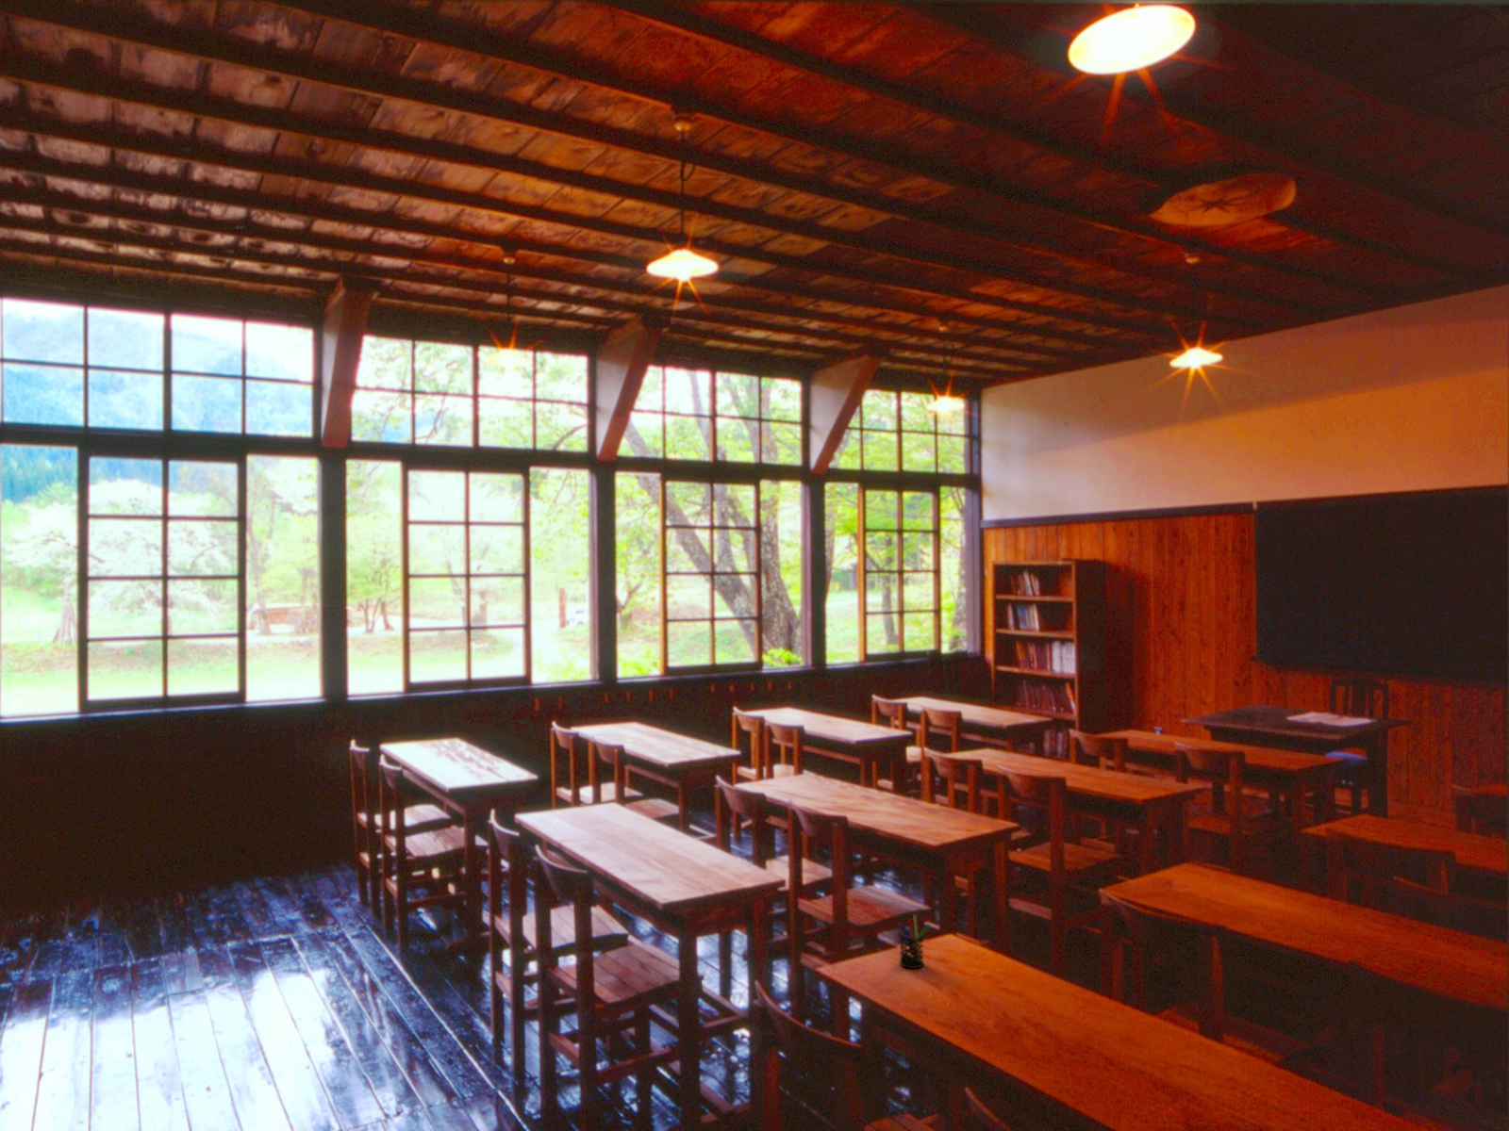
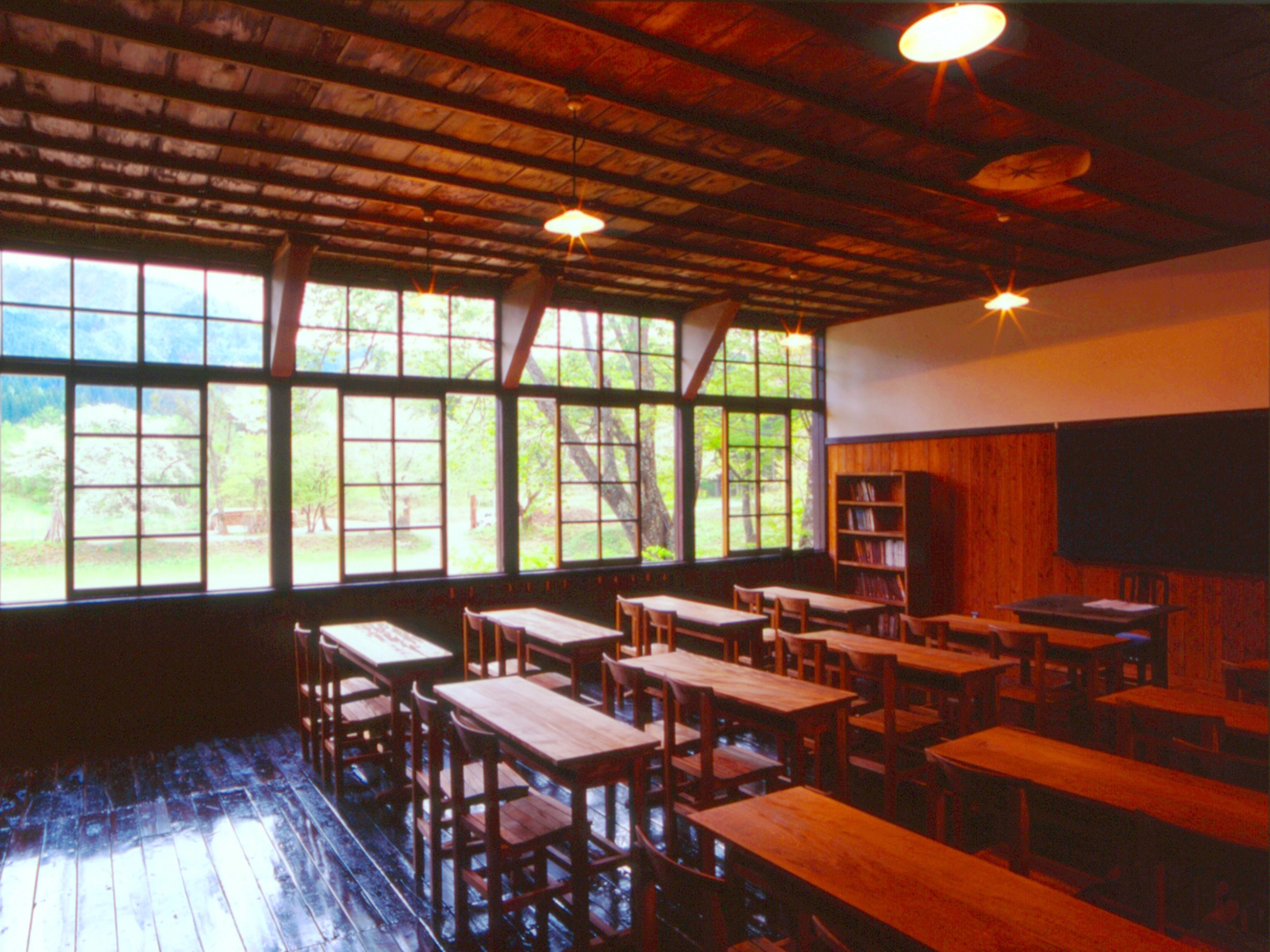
- pen holder [896,914,930,969]
